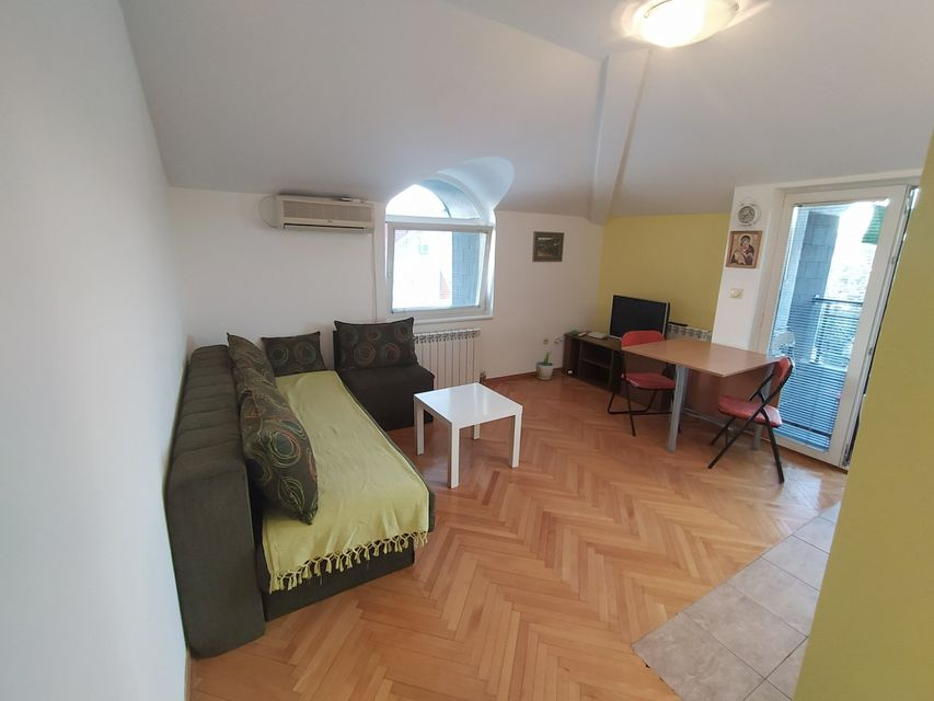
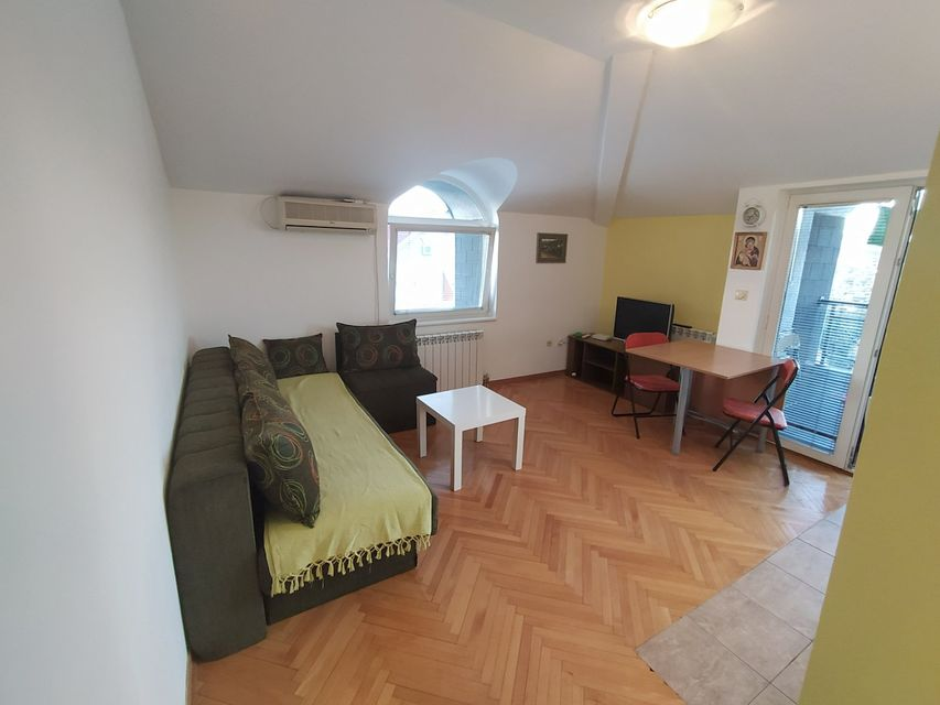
- potted plant [535,347,555,381]
